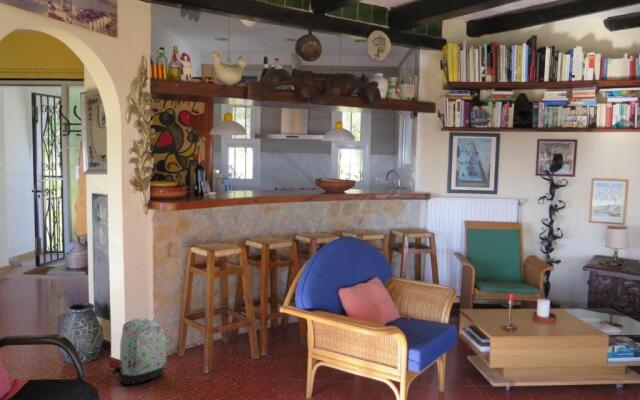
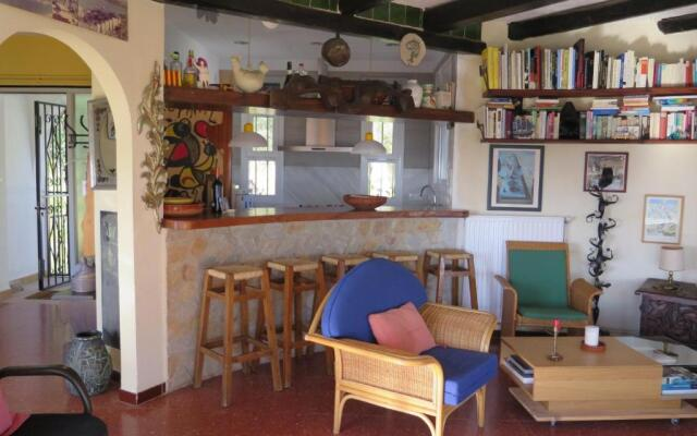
- backpack [111,317,167,385]
